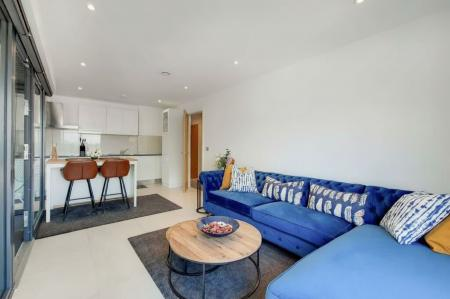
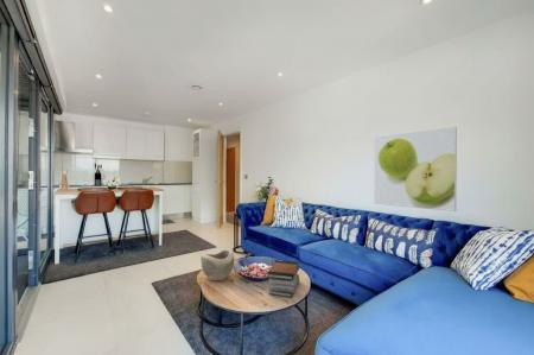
+ decorative bowl [199,248,235,281]
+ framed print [374,126,458,213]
+ book stack [266,259,301,299]
